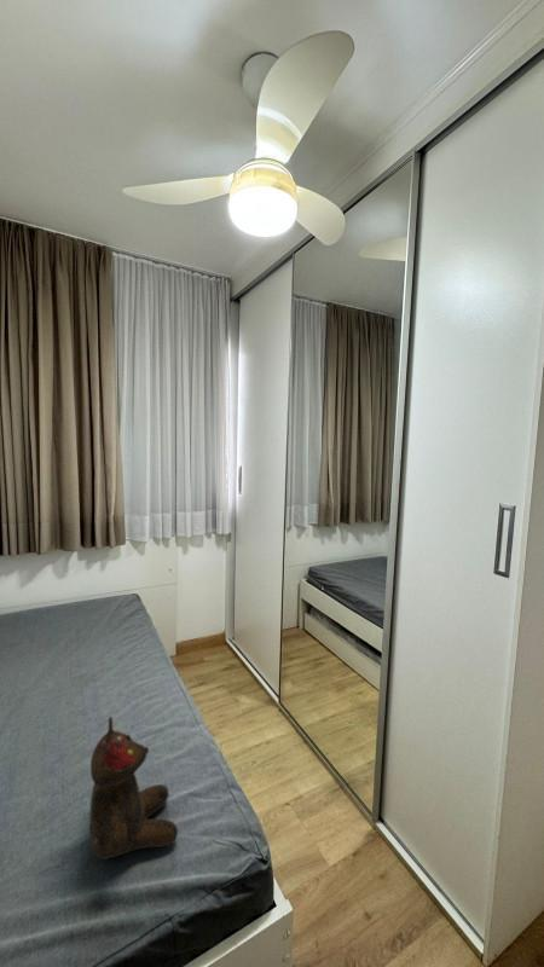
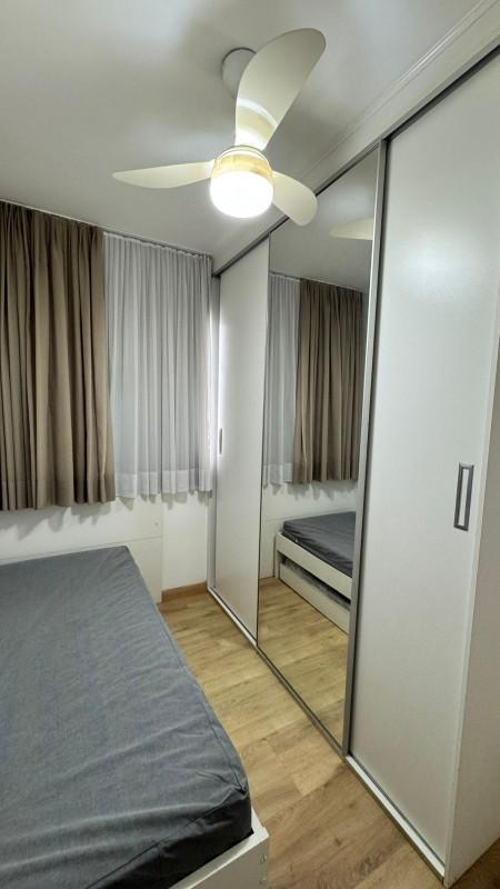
- teddy bear [88,716,179,861]
